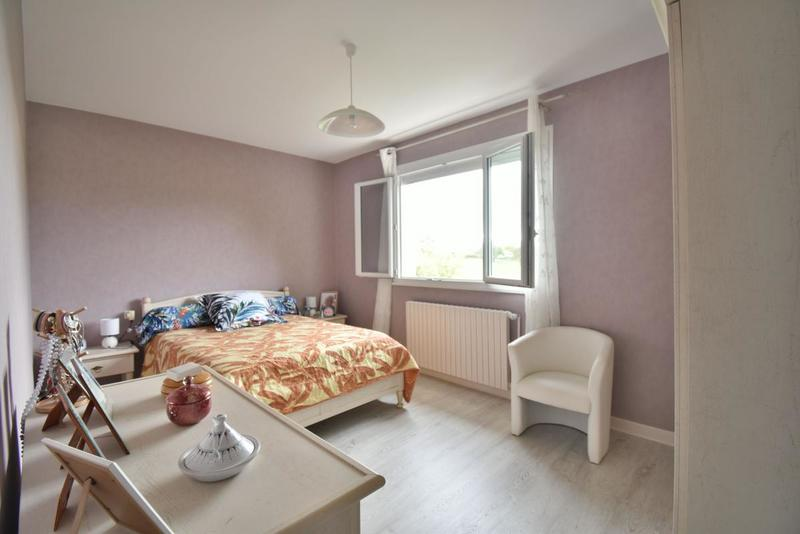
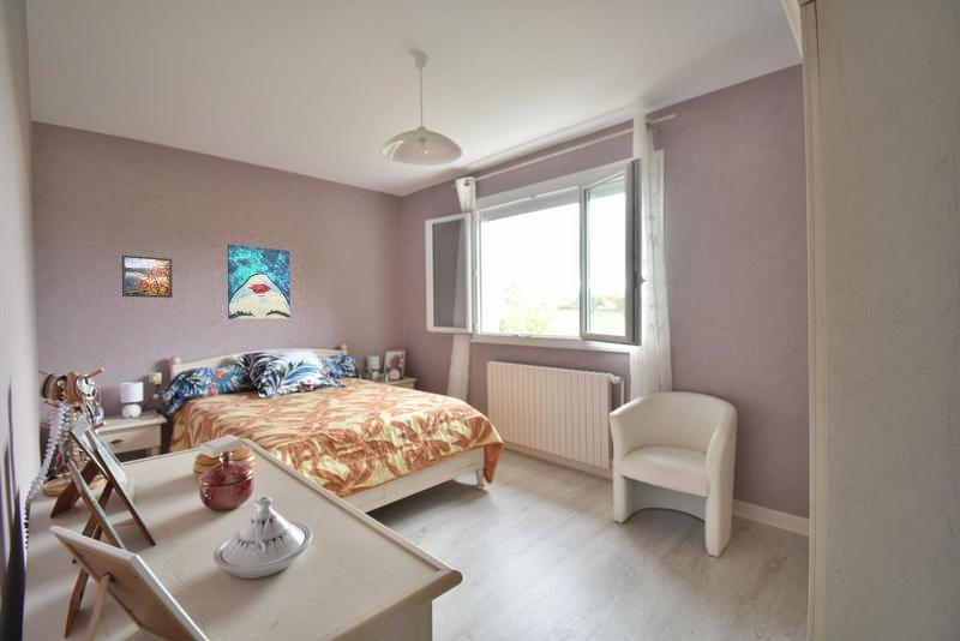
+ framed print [121,254,174,299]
+ wall art [226,244,292,320]
